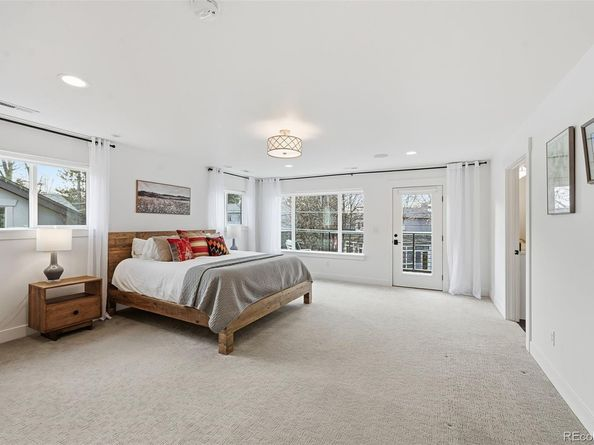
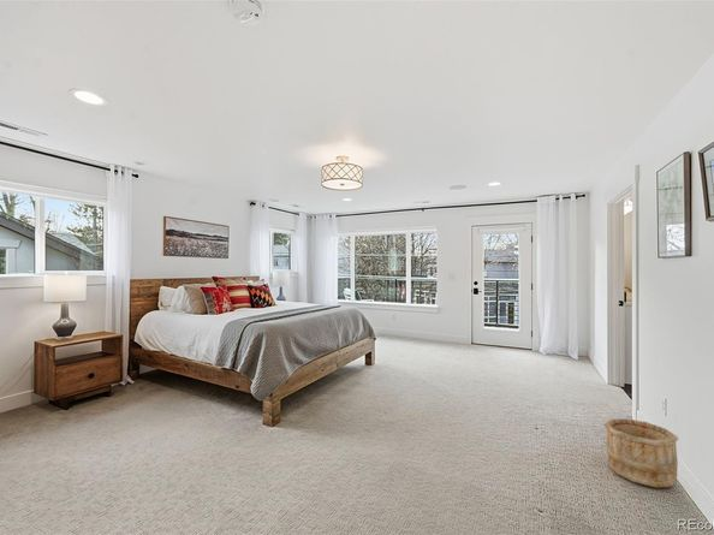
+ wooden bucket [602,417,679,489]
